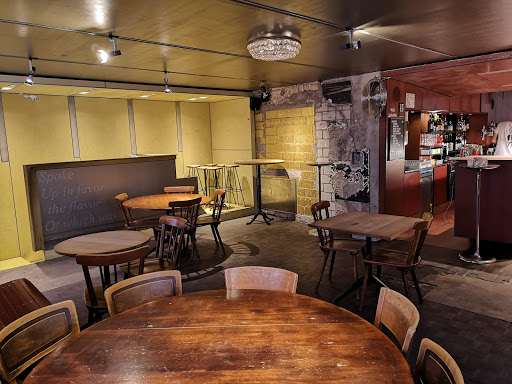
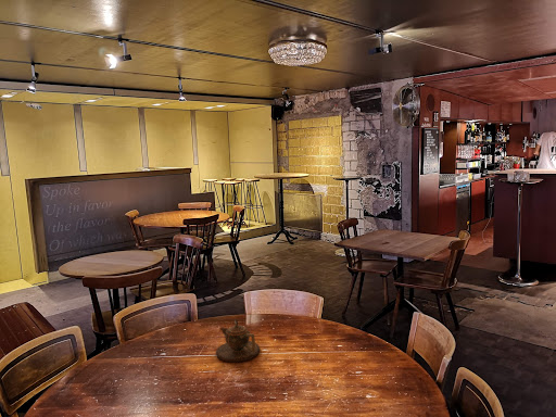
+ teapot [215,318,261,363]
